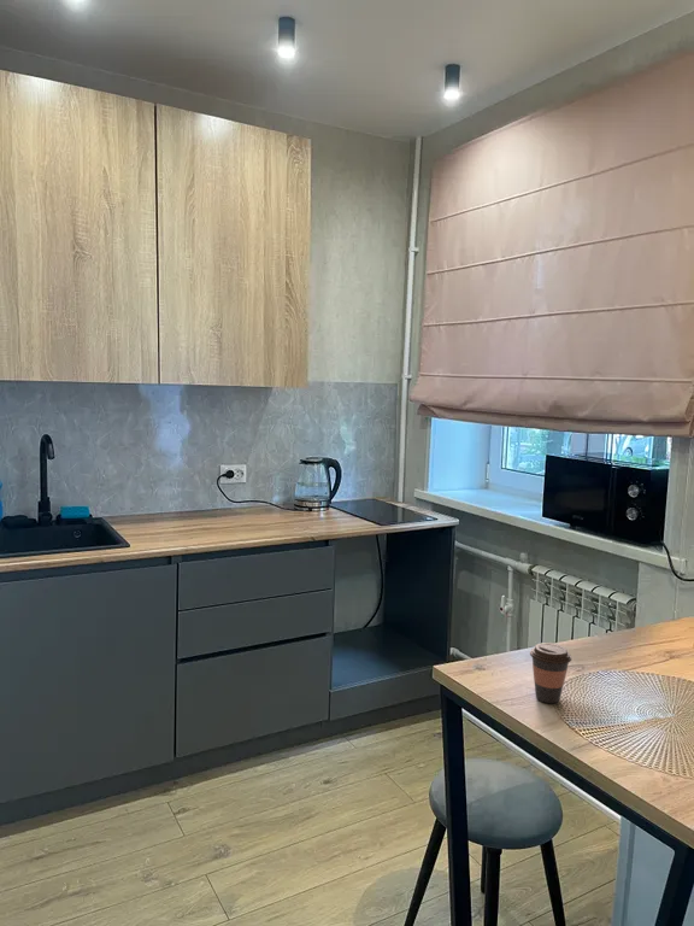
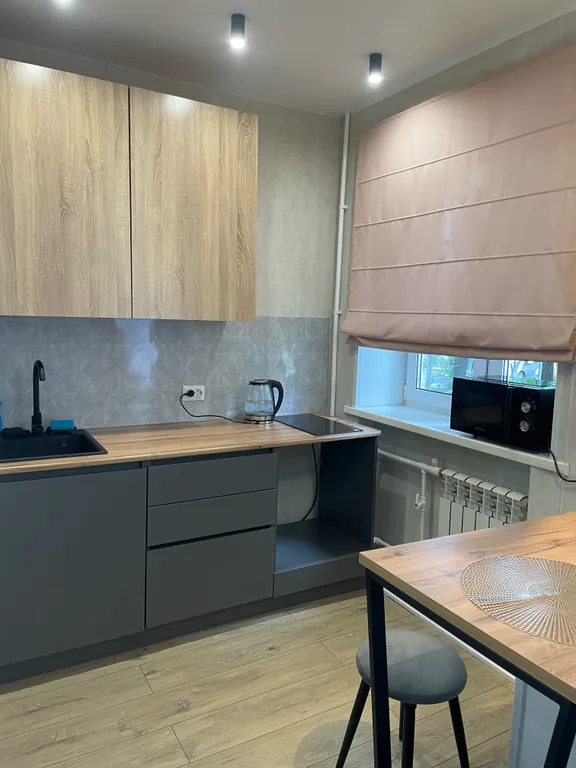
- coffee cup [529,641,572,704]
